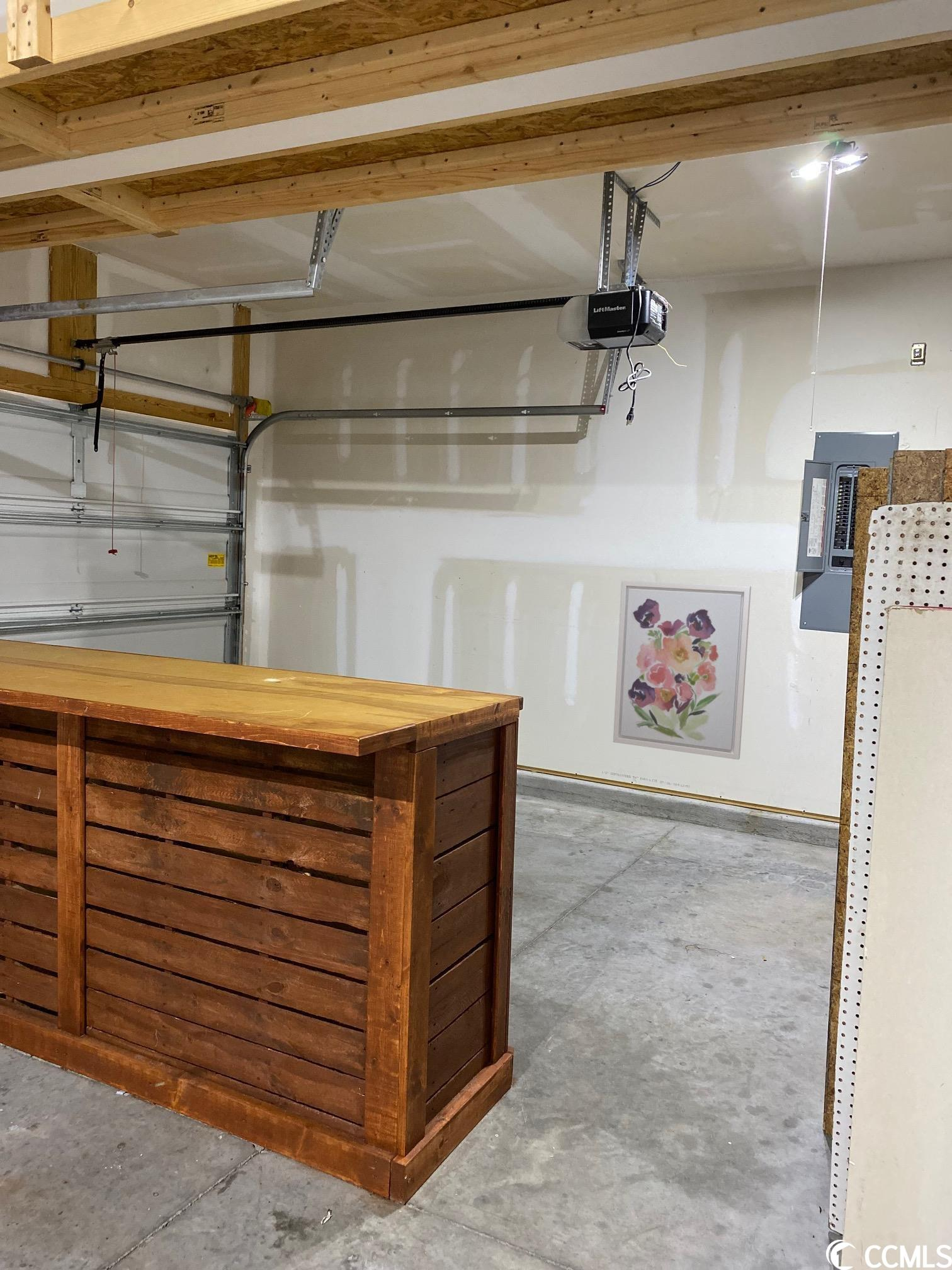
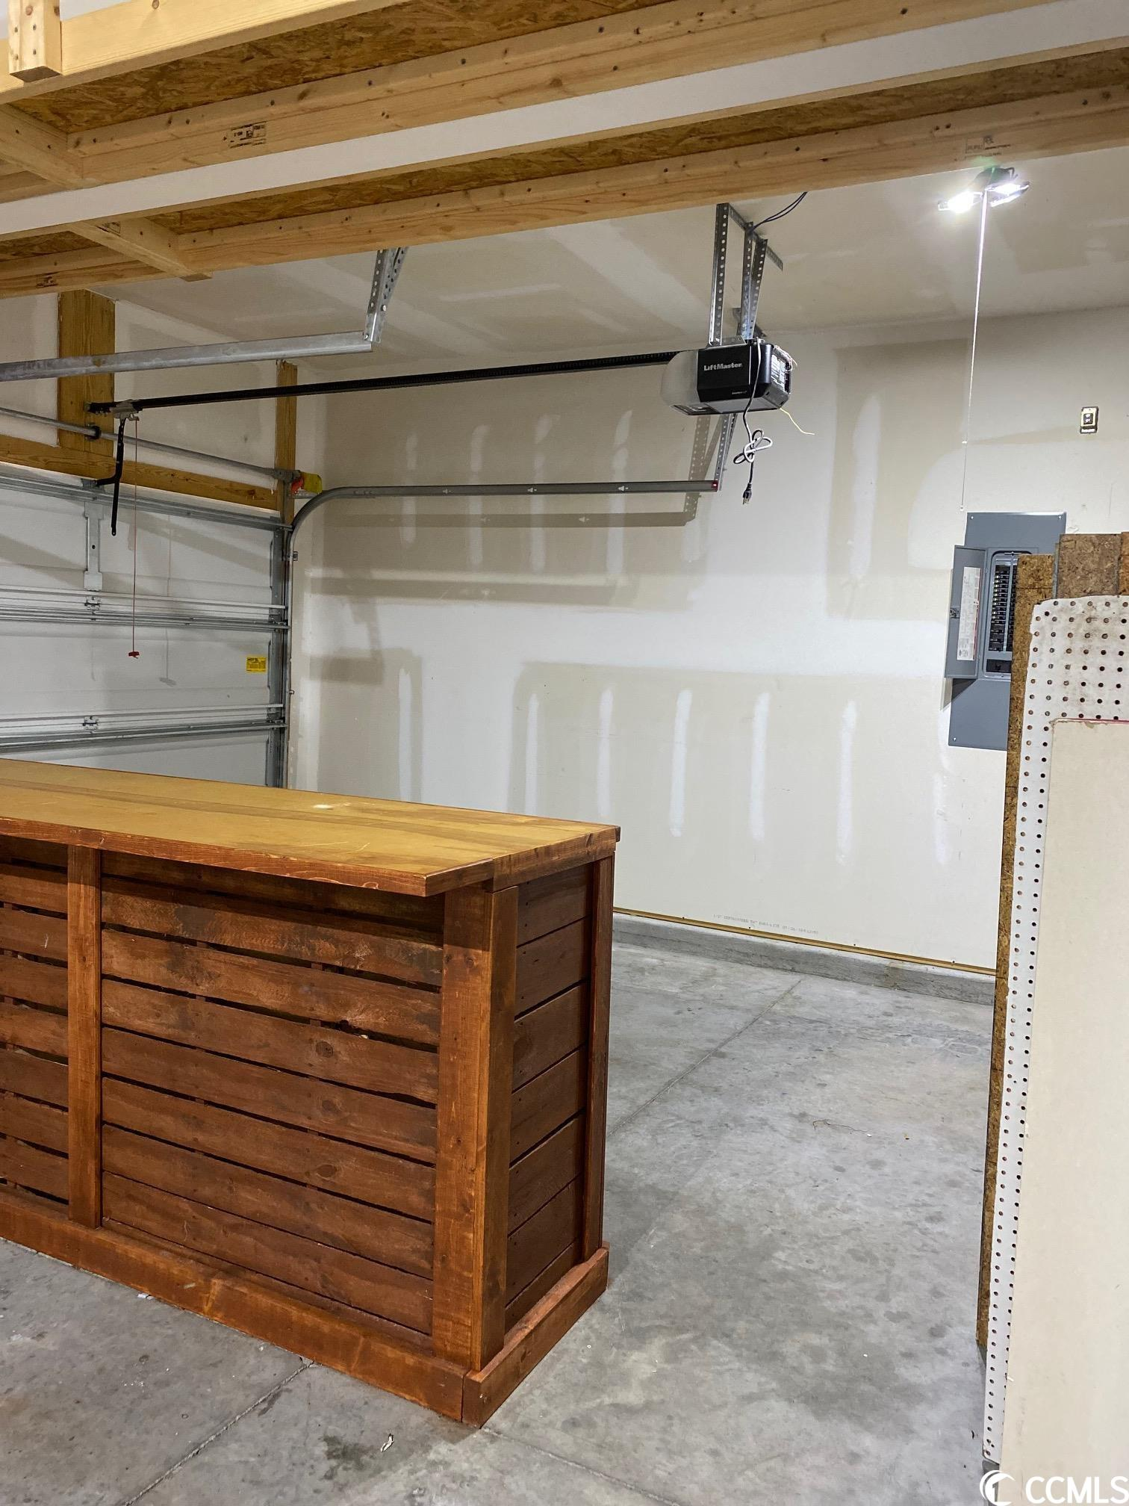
- wall art [613,580,752,760]
